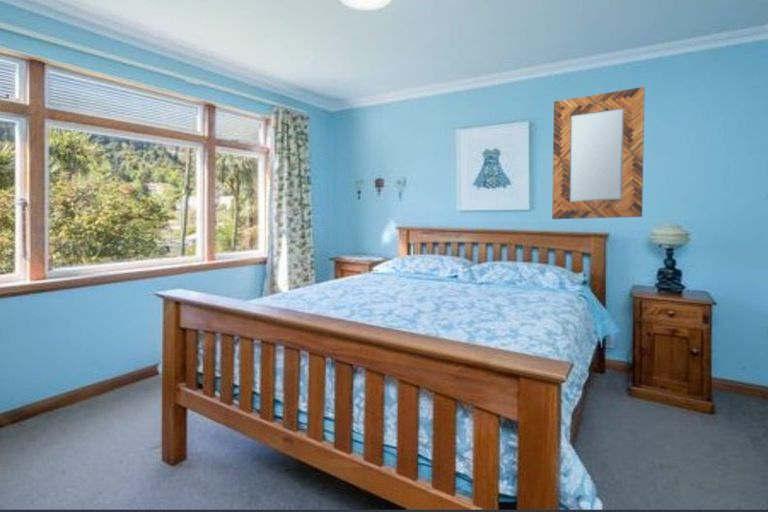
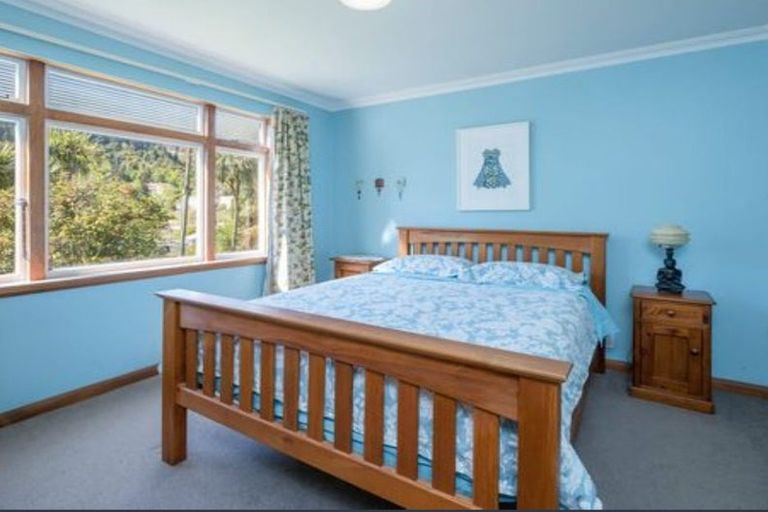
- home mirror [551,86,646,220]
